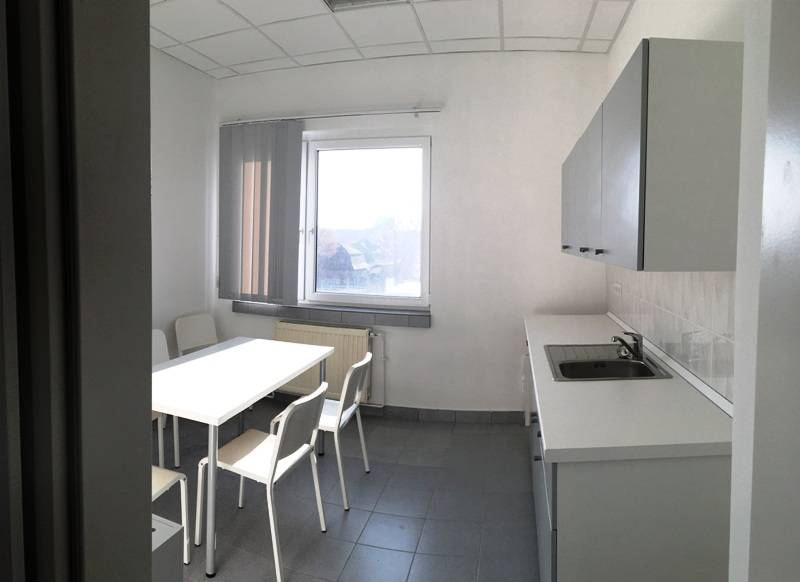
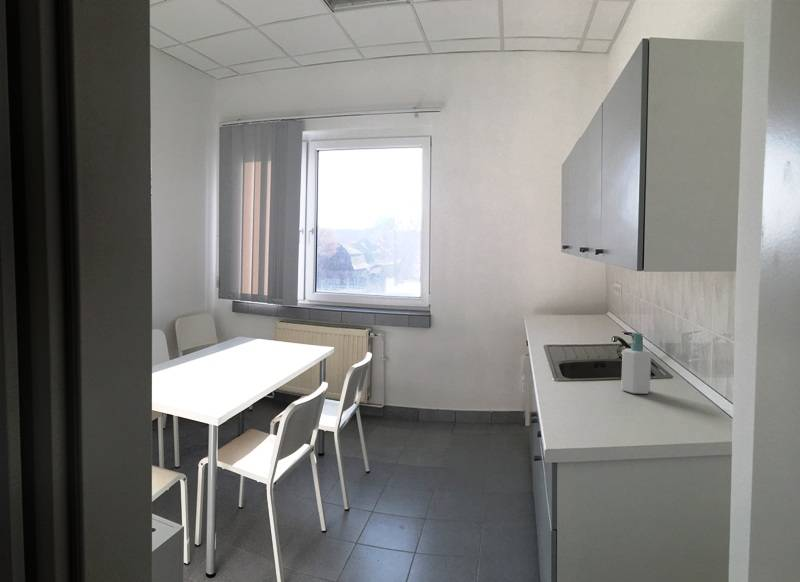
+ soap bottle [620,332,652,395]
